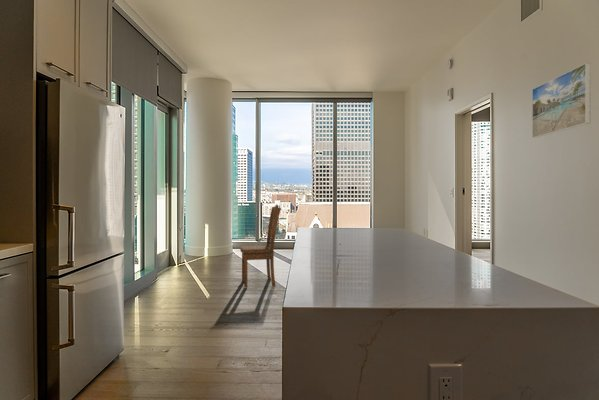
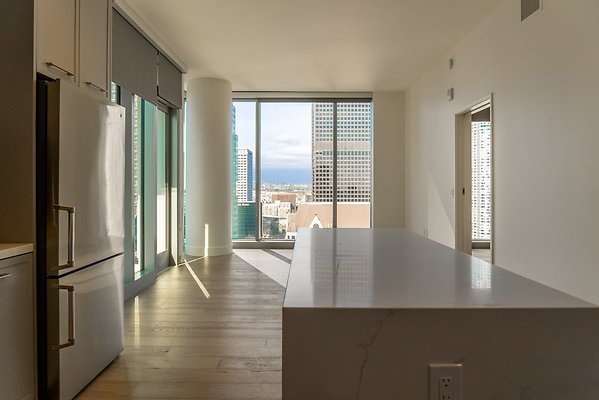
- dining chair [239,204,282,288]
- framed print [531,62,591,139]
